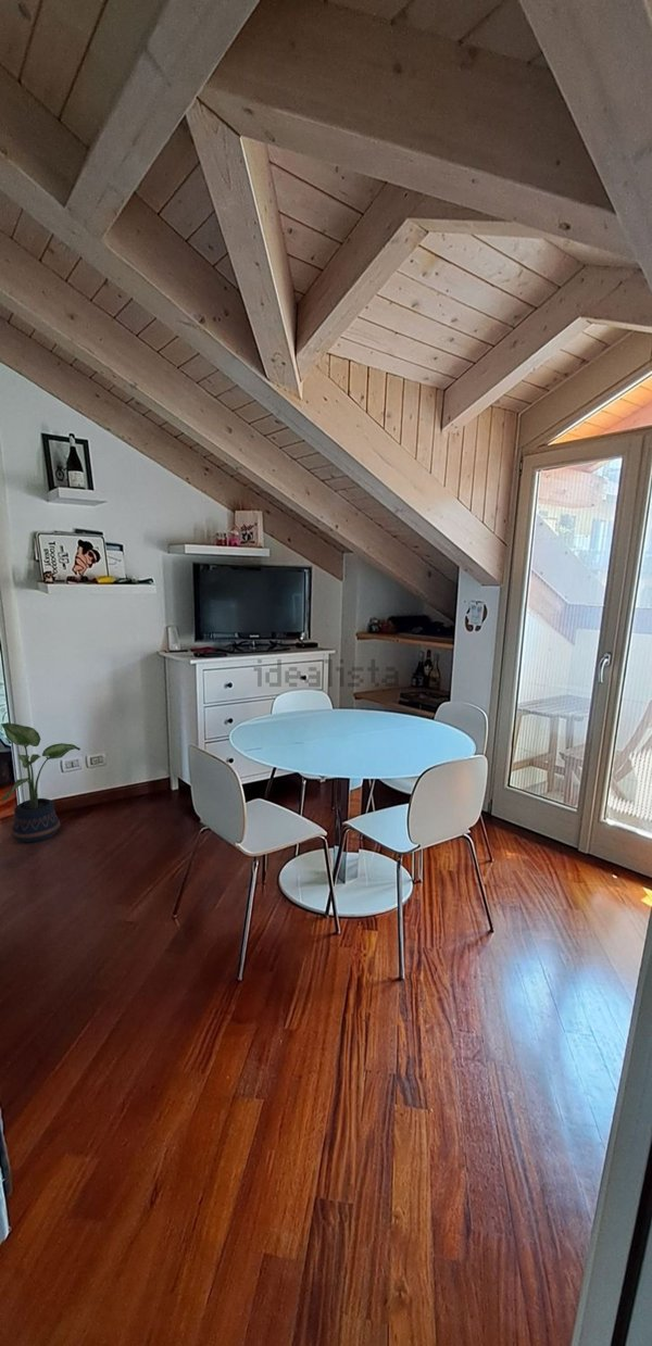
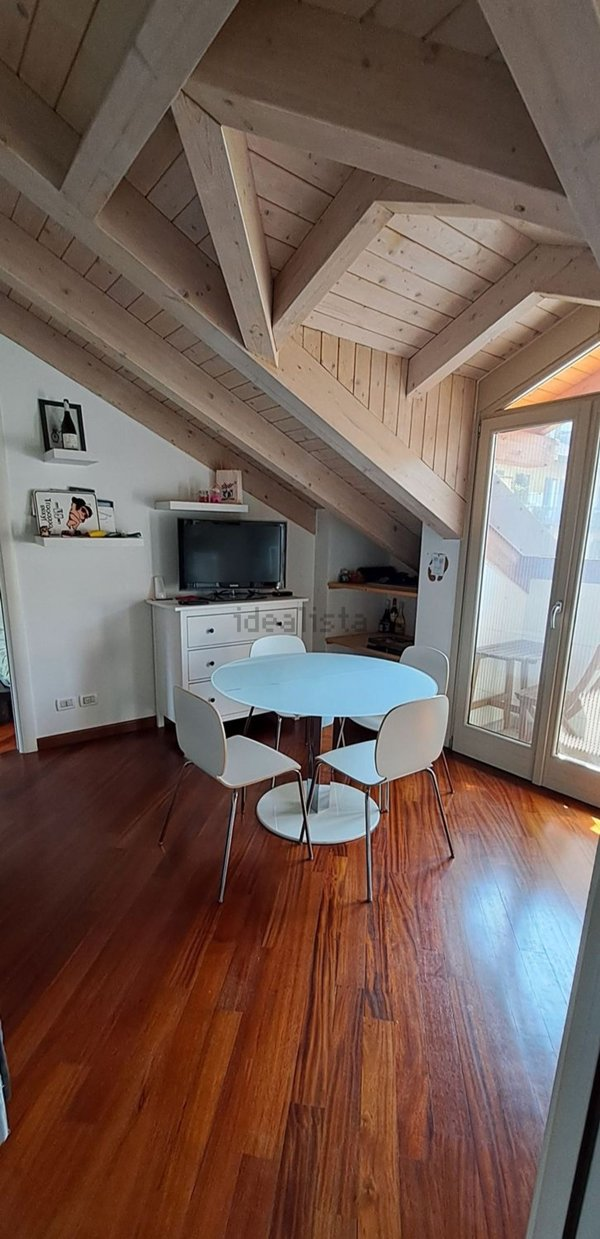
- potted plant [0,721,82,844]
